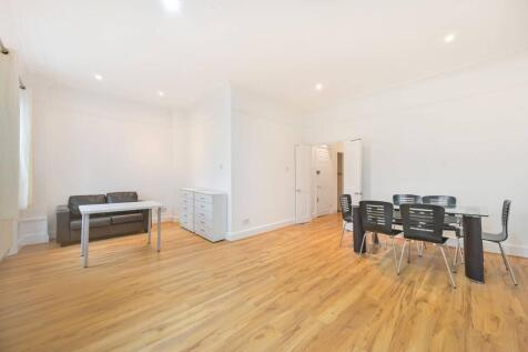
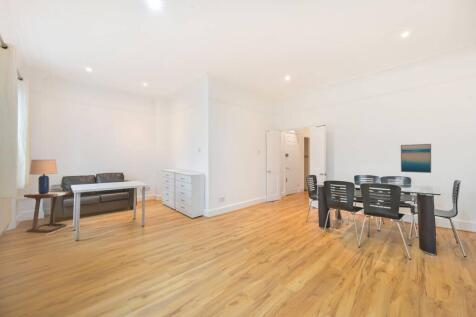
+ side table [23,190,72,235]
+ lamp [28,159,58,194]
+ wall art [400,143,432,174]
